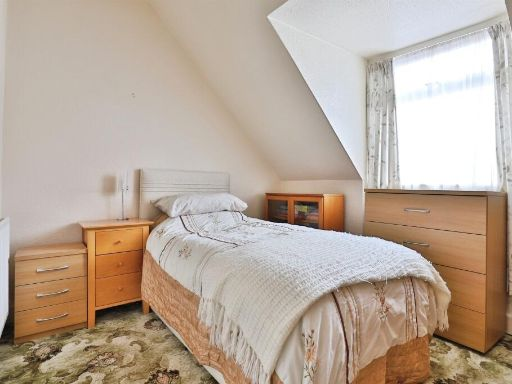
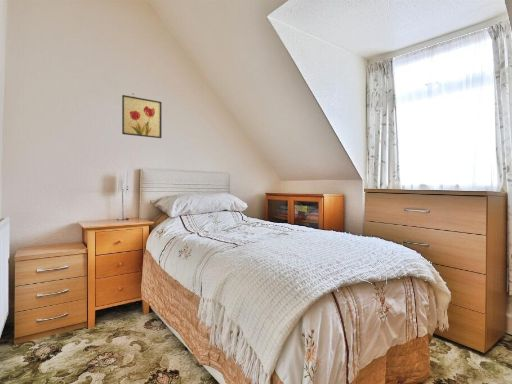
+ wall art [121,94,163,139]
